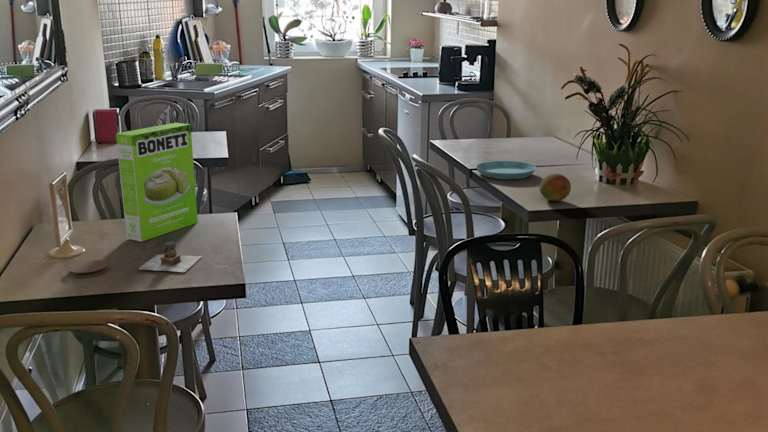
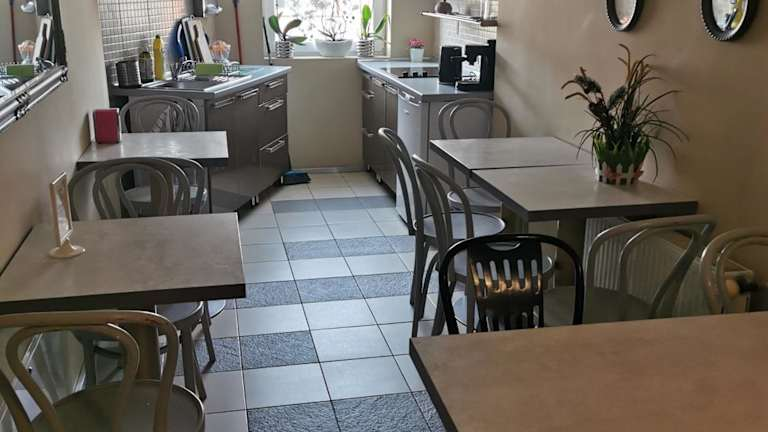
- cake mix box [115,122,199,243]
- teapot [138,239,203,273]
- saucer [475,160,537,180]
- coaster [67,259,109,279]
- fruit [538,173,572,202]
